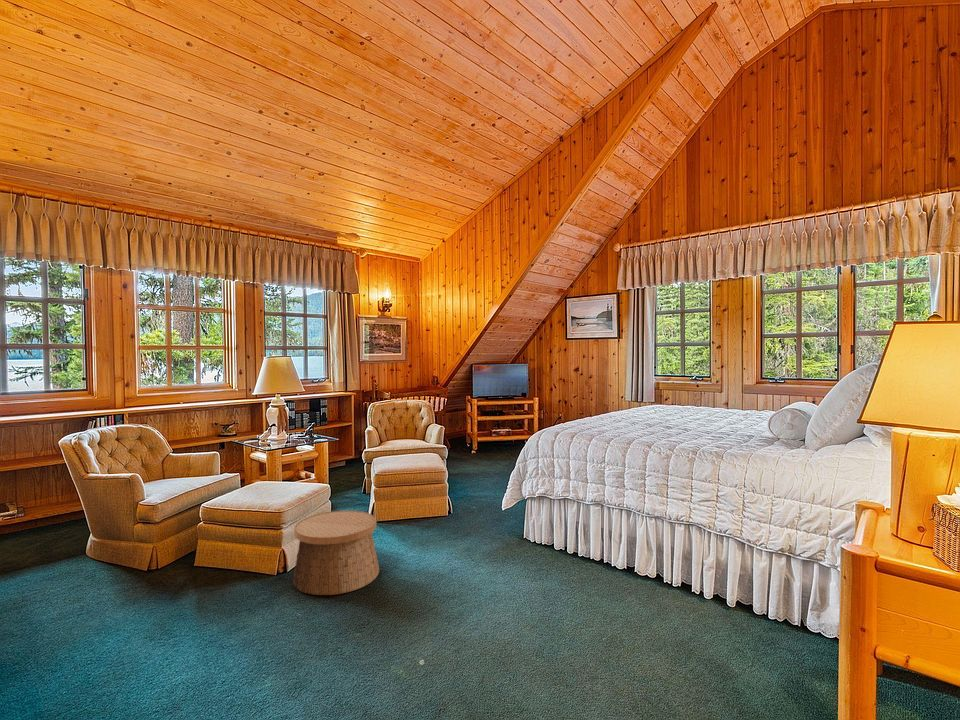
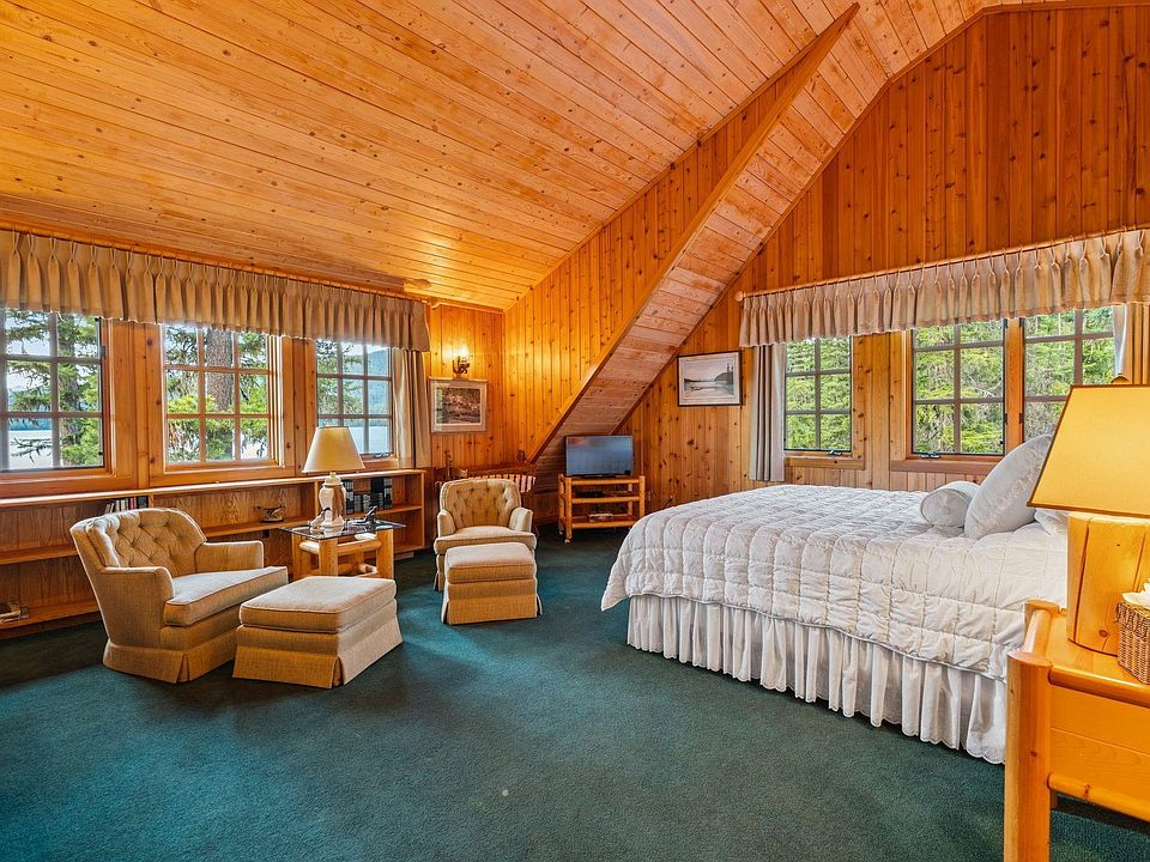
- basket [292,509,380,596]
